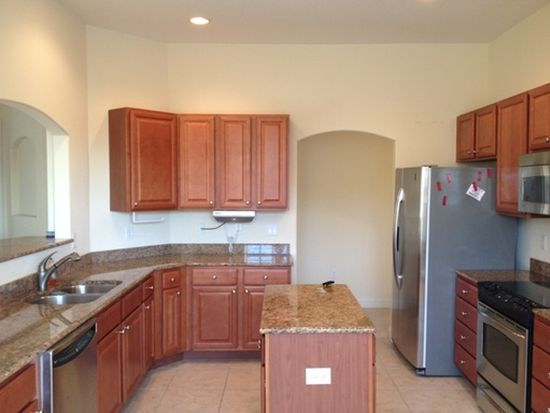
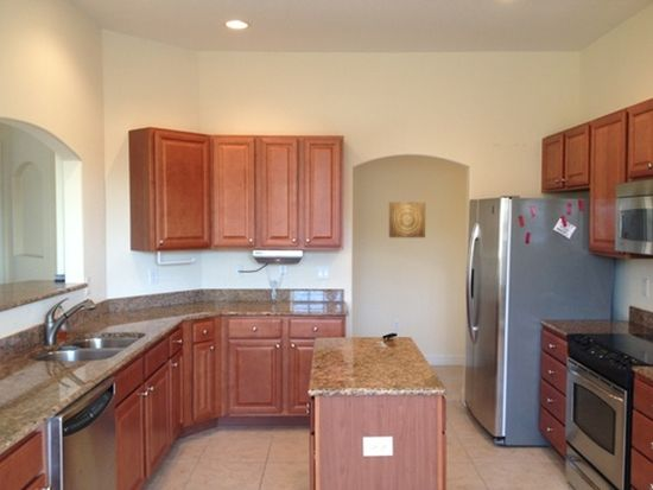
+ wall art [388,201,426,238]
